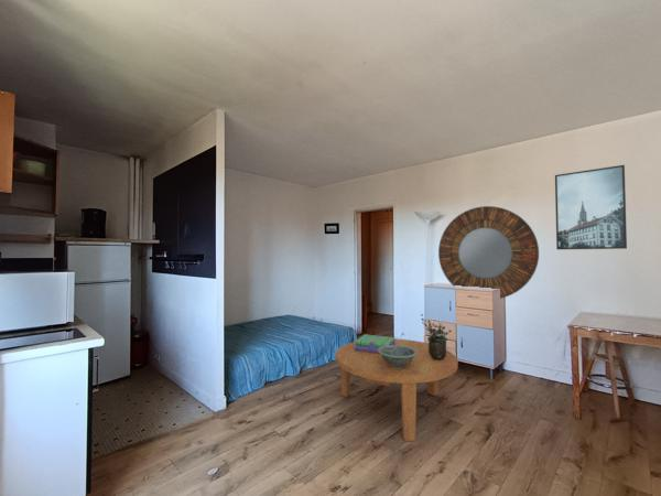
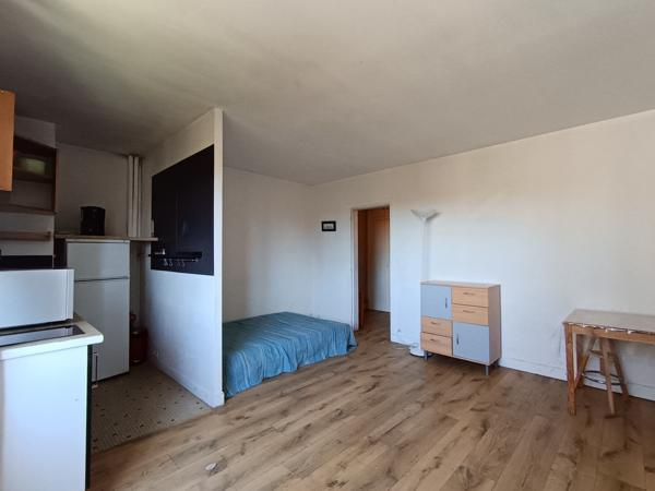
- potted plant [420,313,453,359]
- home mirror [437,205,540,300]
- decorative bowl [378,345,418,368]
- coffee table [335,337,459,442]
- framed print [554,164,628,250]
- stack of books [355,333,397,354]
